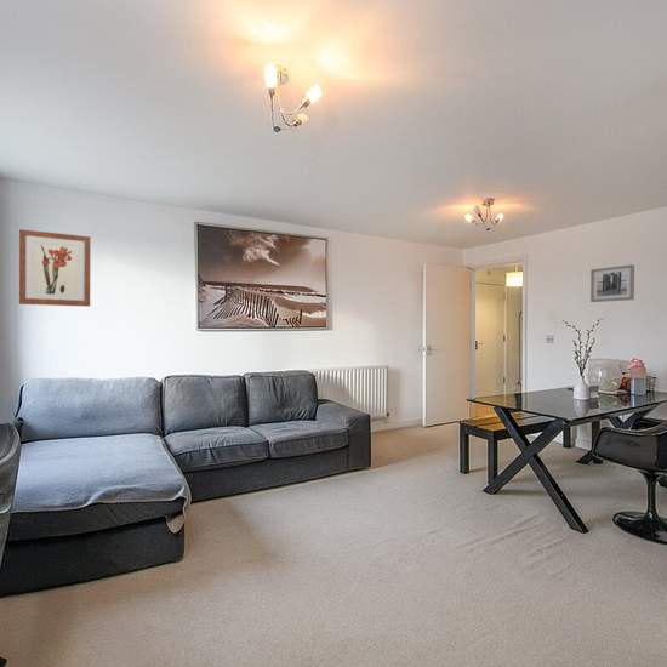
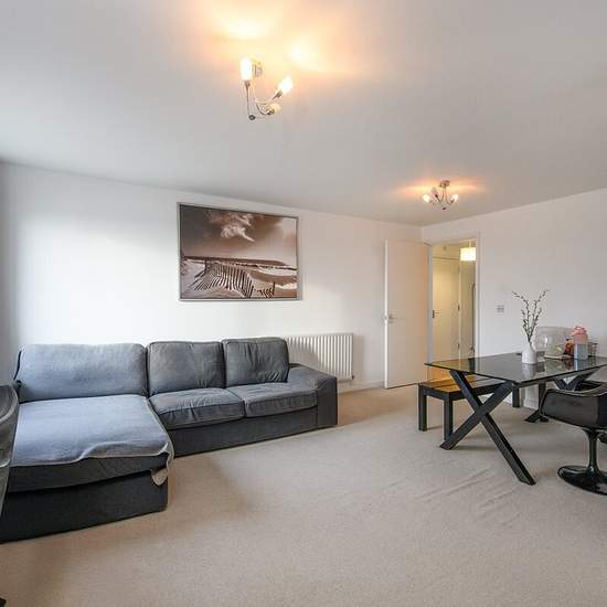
- wall art [589,263,635,303]
- wall art [18,228,92,308]
